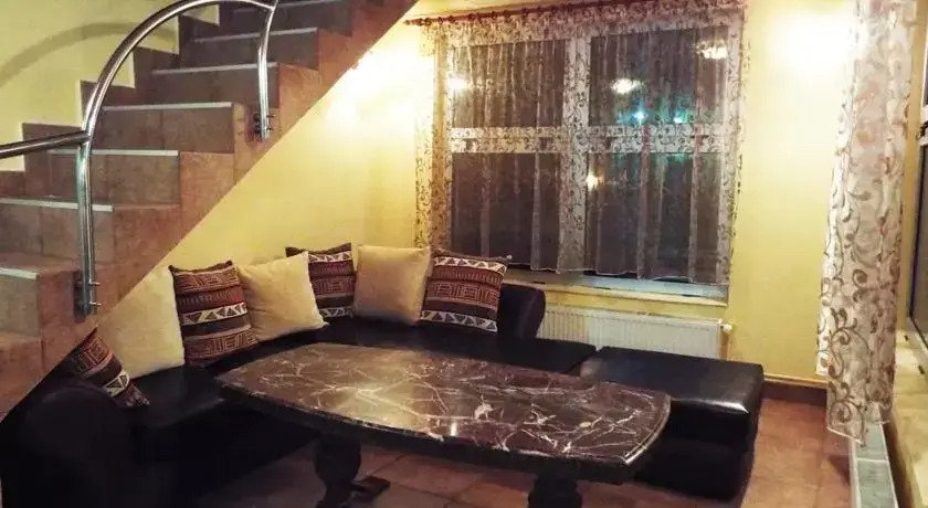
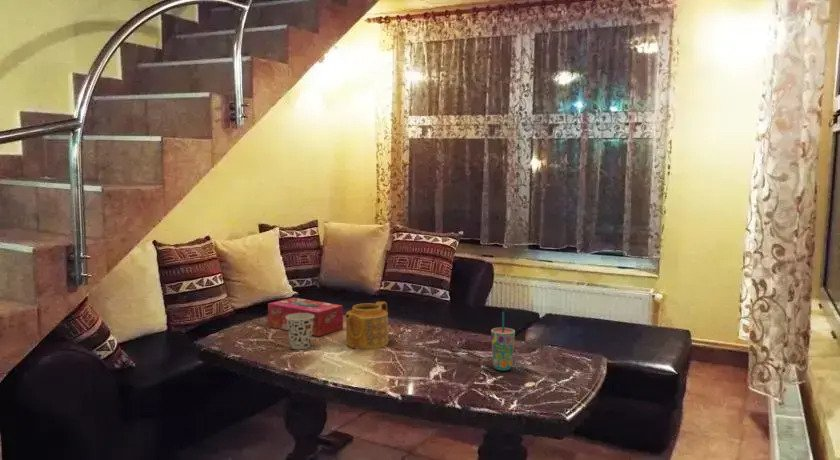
+ teapot [344,300,389,350]
+ tissue box [267,297,344,337]
+ cup [286,313,314,350]
+ cup [490,311,516,372]
